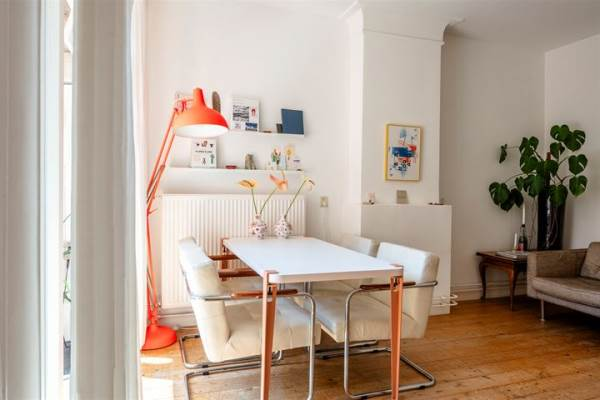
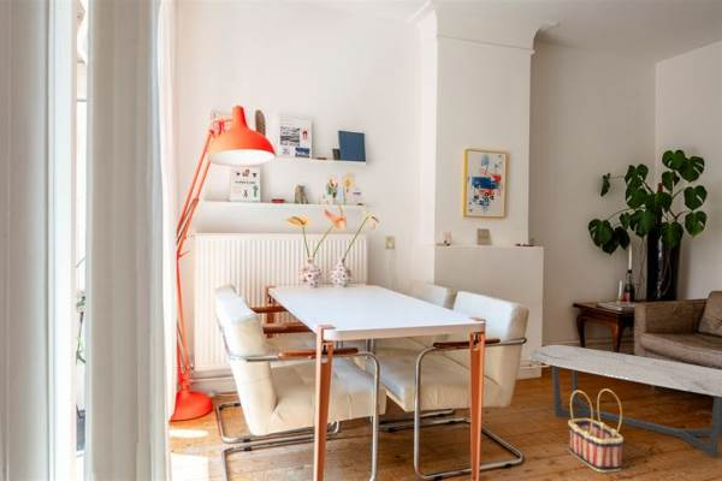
+ basket [567,388,625,474]
+ coffee table [526,344,722,458]
